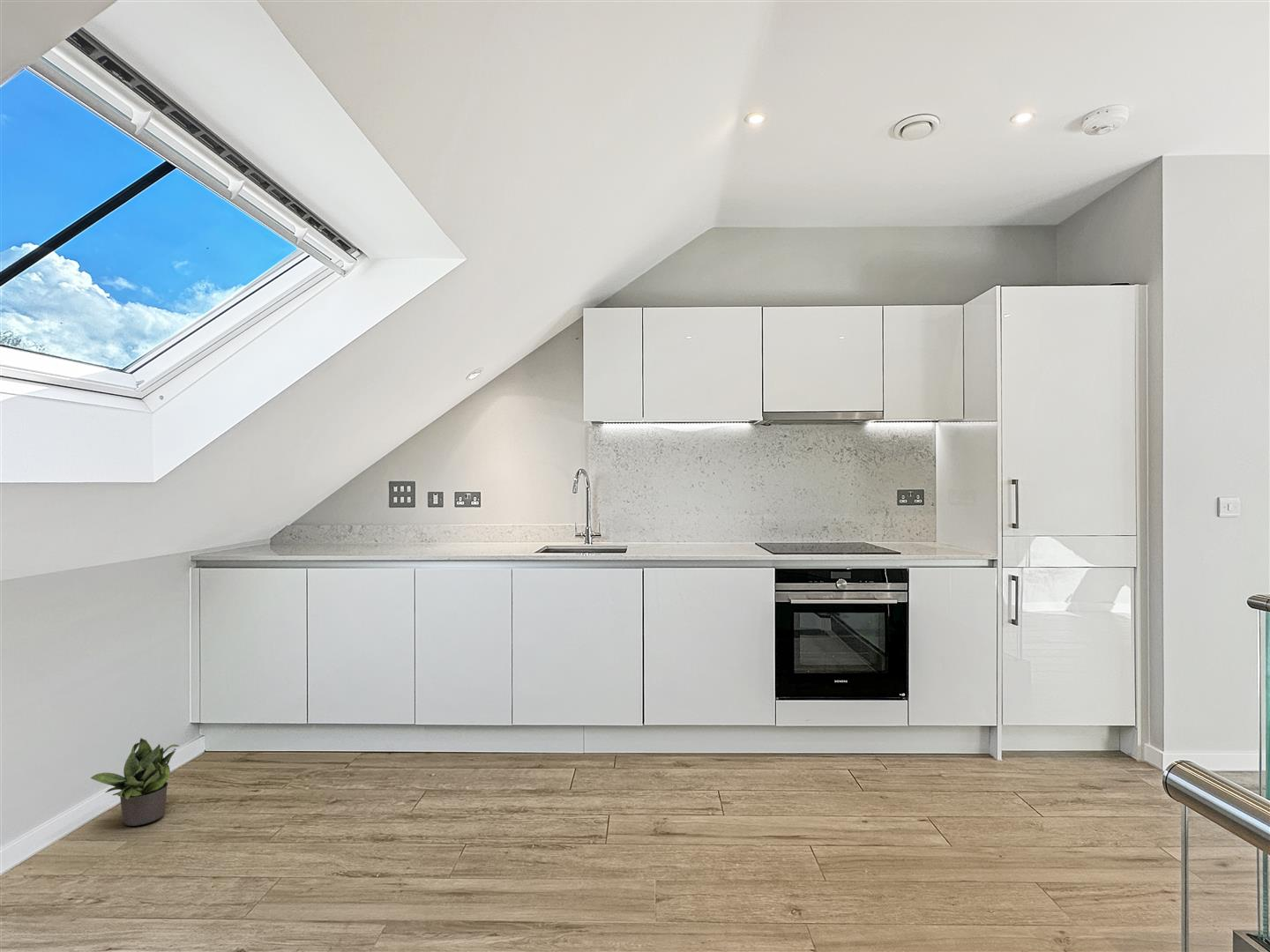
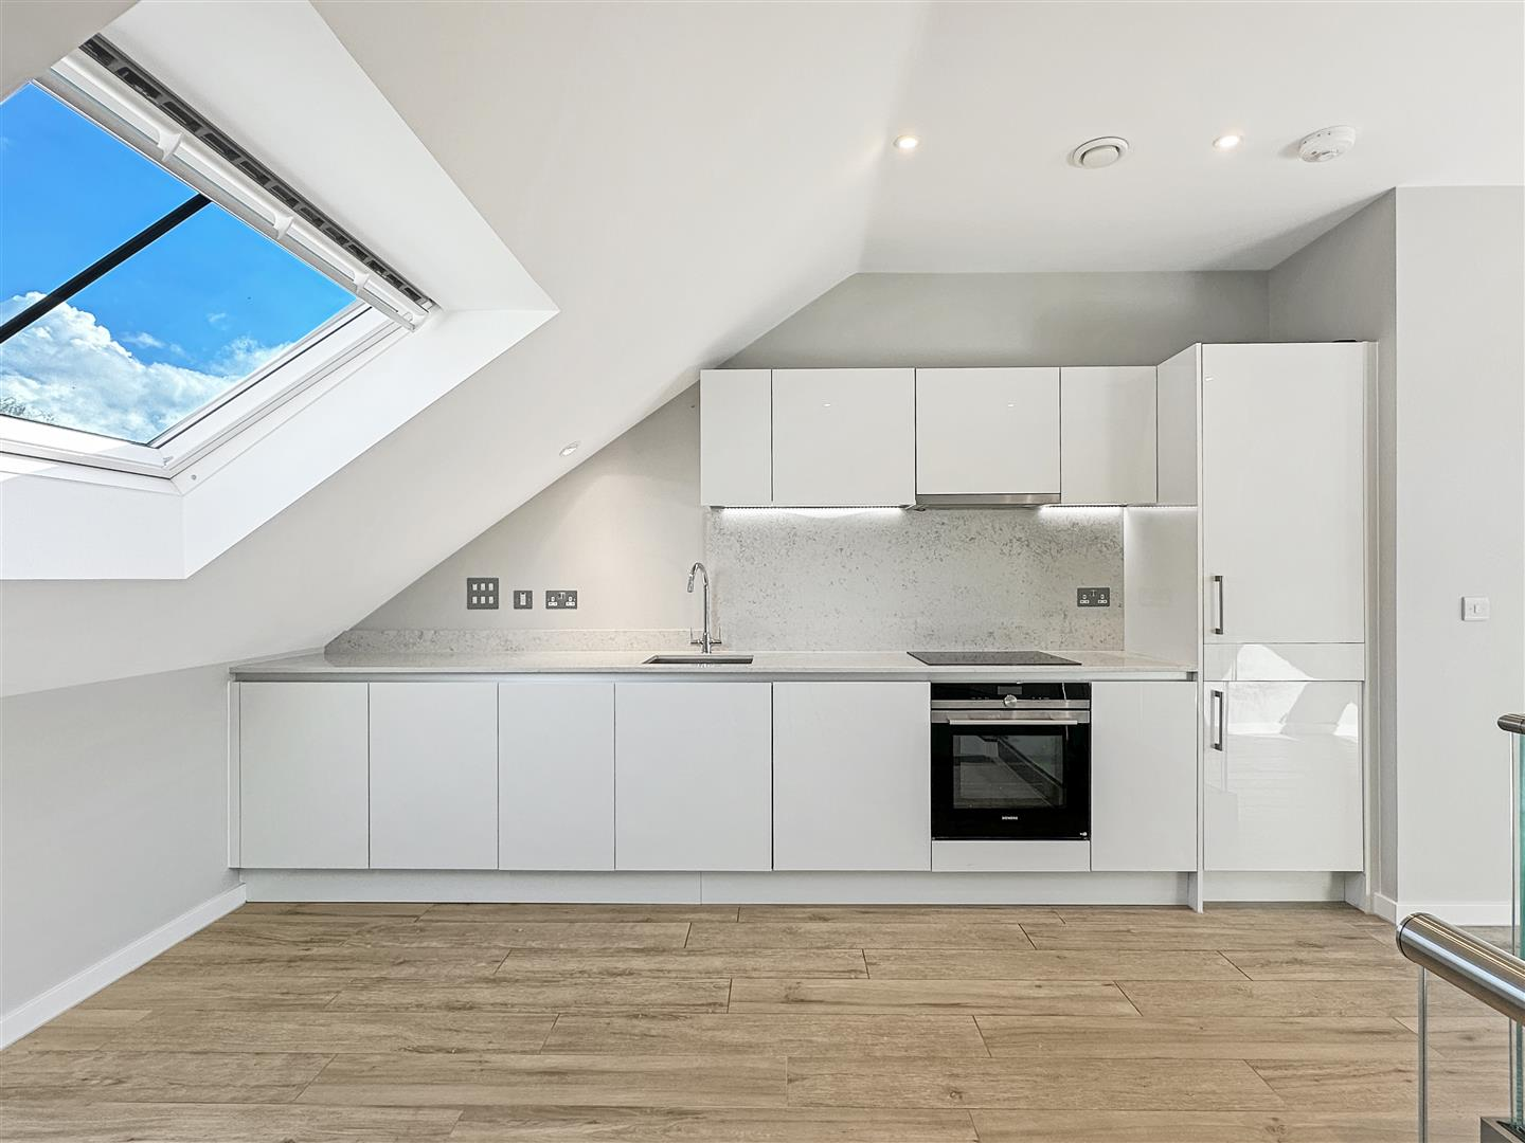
- potted plant [90,738,181,827]
